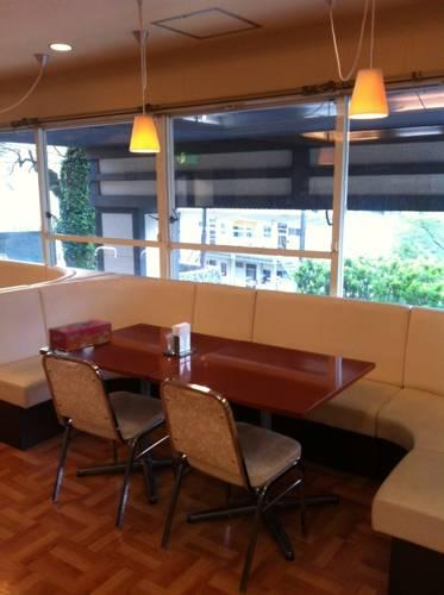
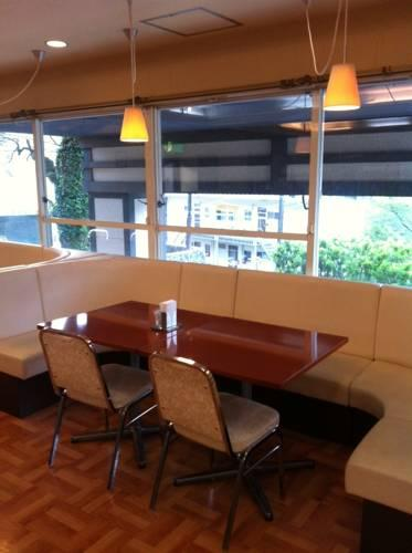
- tissue box [46,318,113,353]
